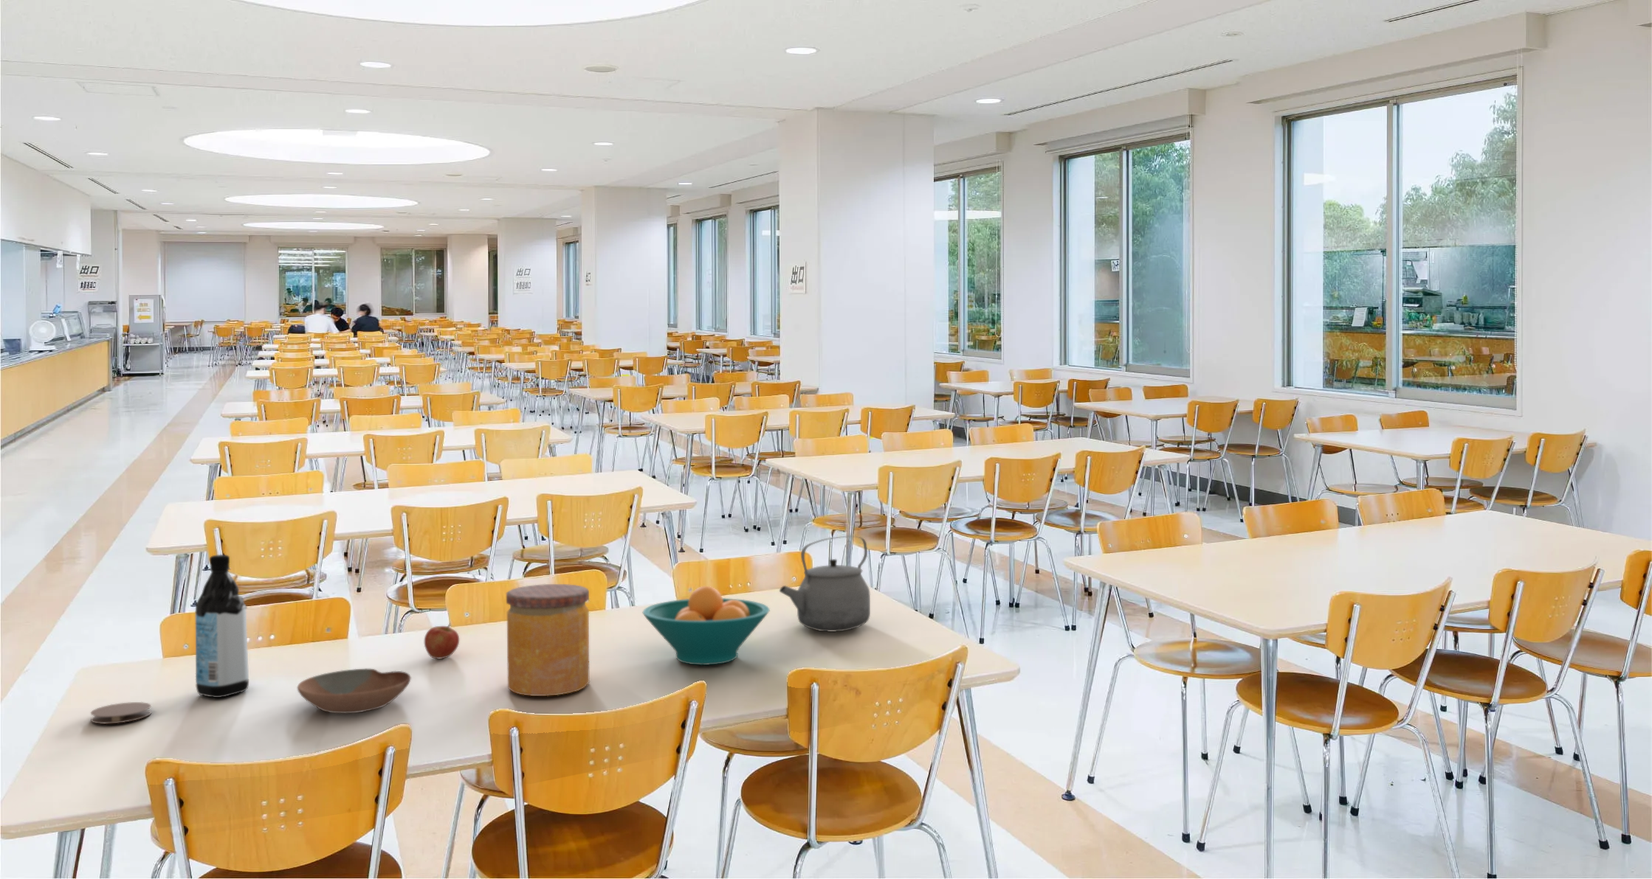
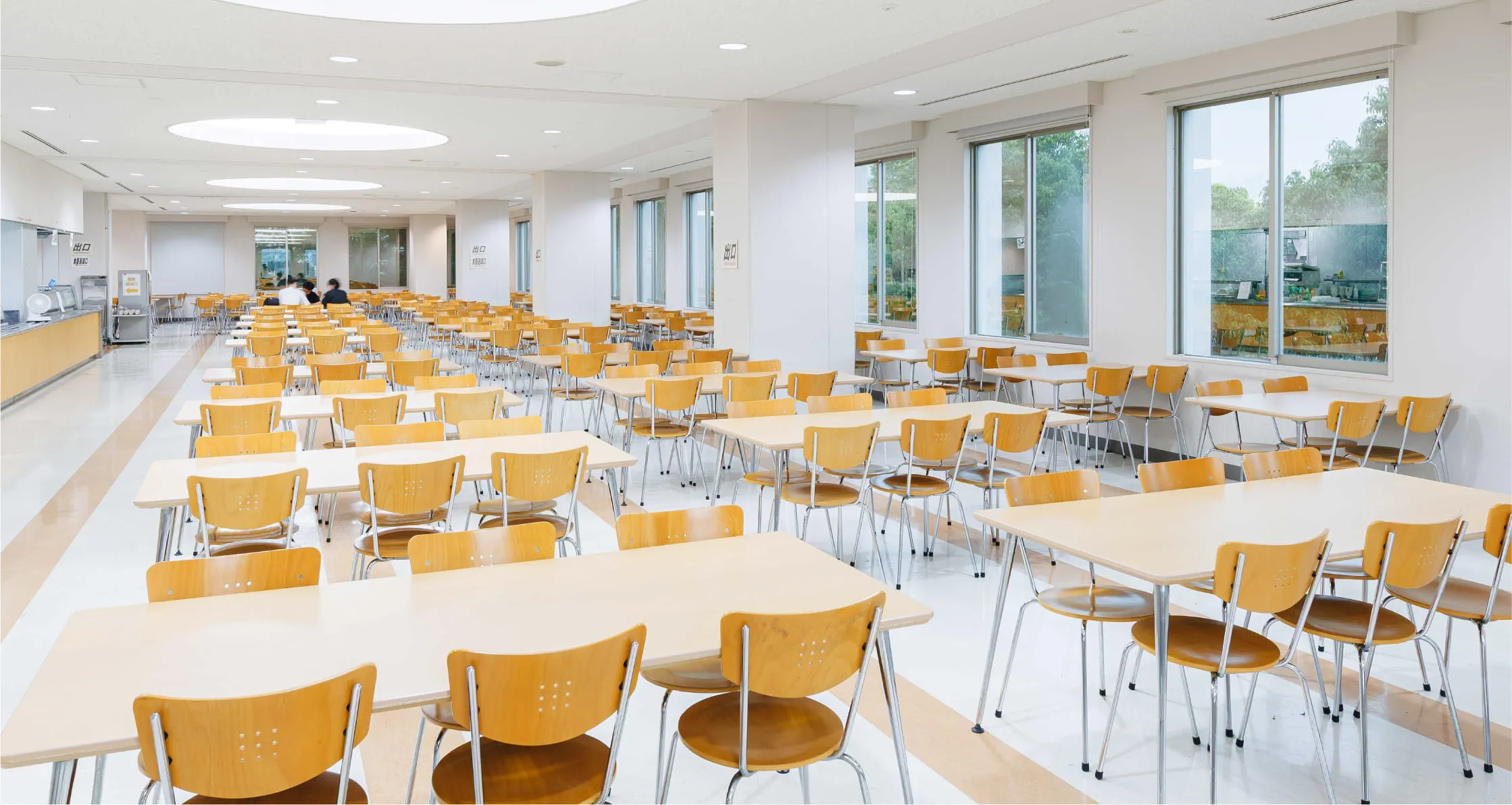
- jar [506,583,590,697]
- tea kettle [779,535,871,632]
- fruit bowl [642,585,770,666]
- water bottle [194,554,249,699]
- coaster [90,701,152,725]
- apple [424,622,460,660]
- bowl [297,668,412,714]
